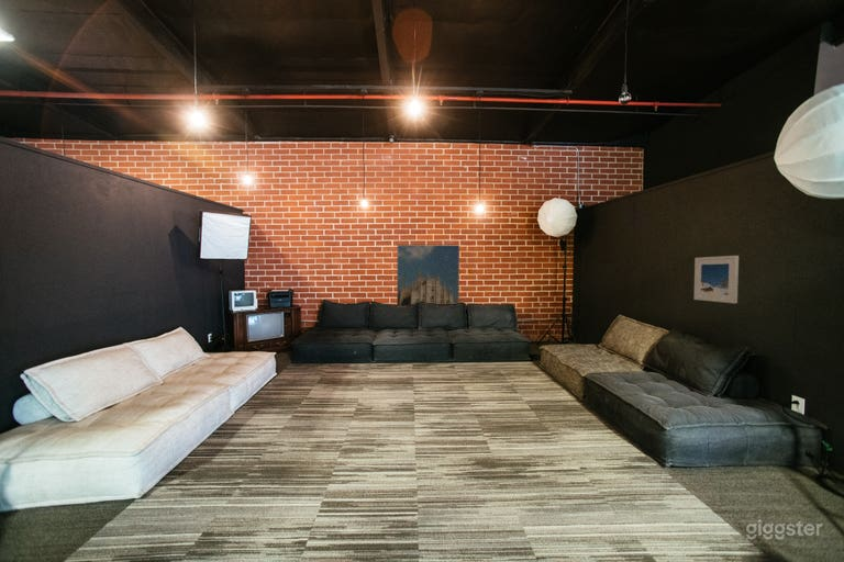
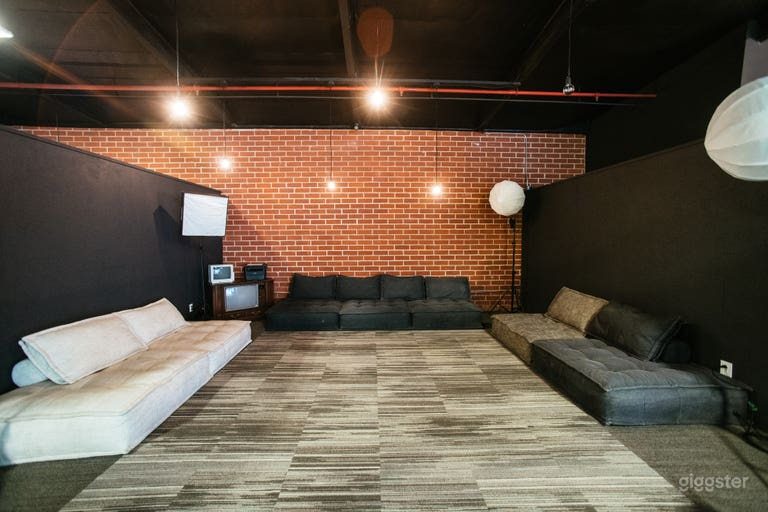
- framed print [693,255,740,304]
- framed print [396,244,460,306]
